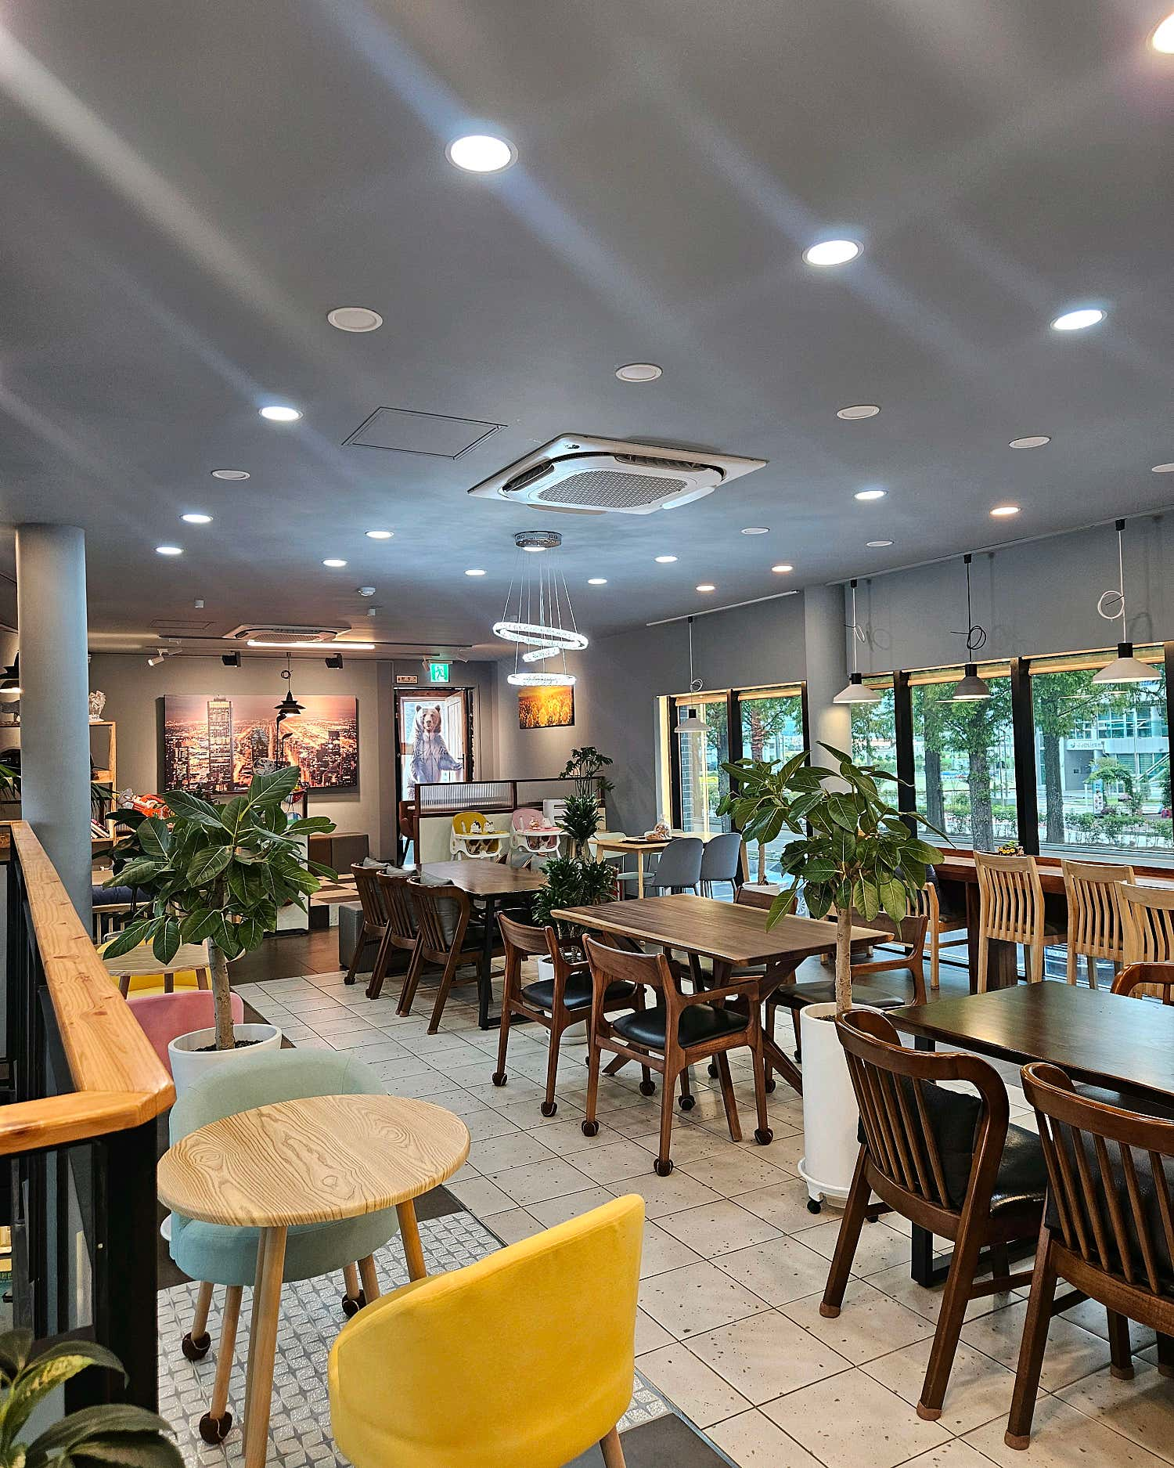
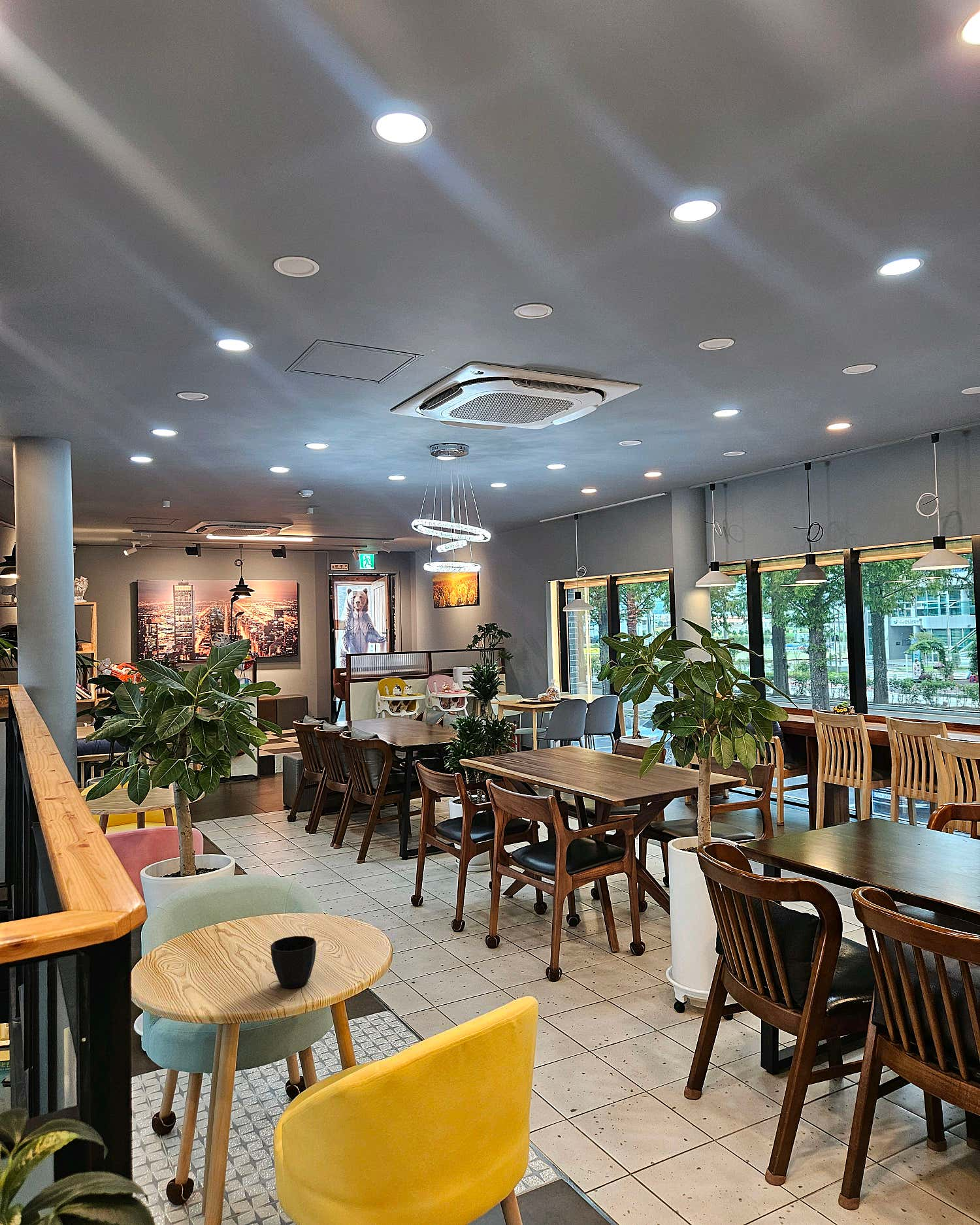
+ cup [270,936,317,988]
